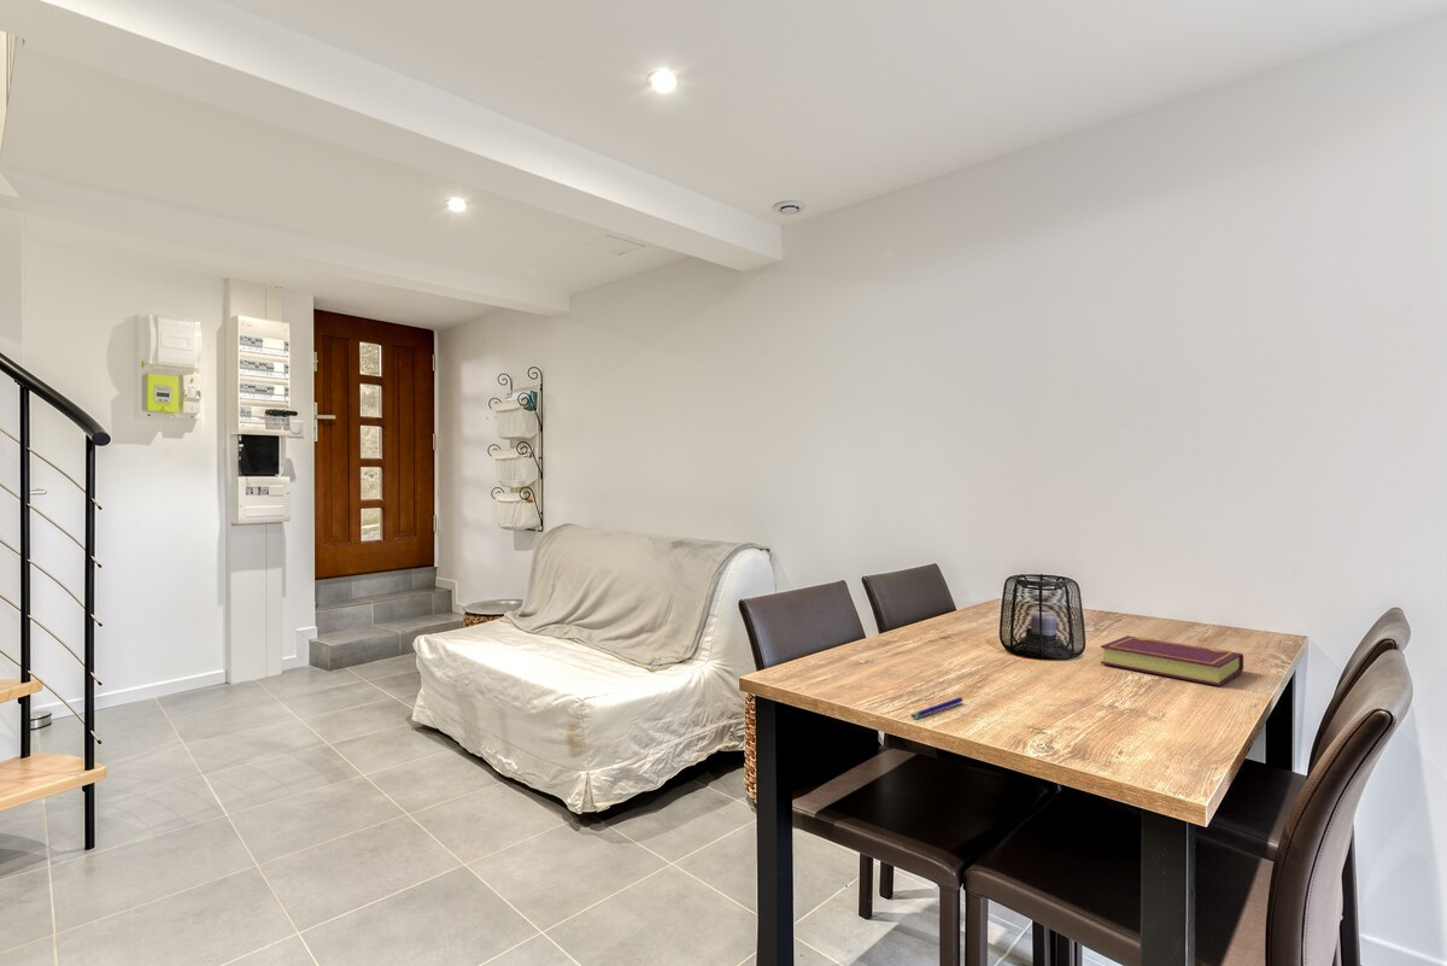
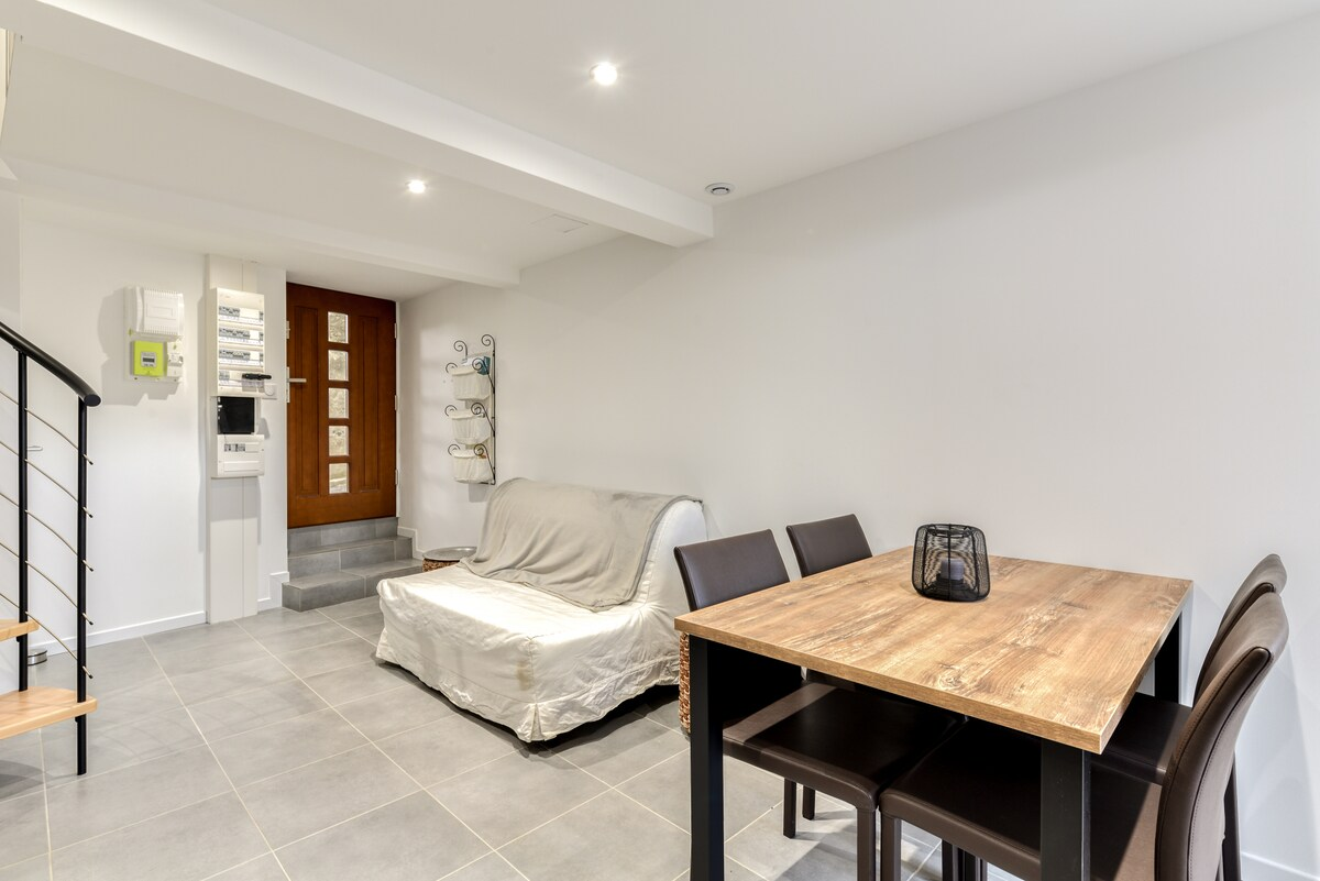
- book [1100,634,1244,686]
- pen [909,696,965,719]
